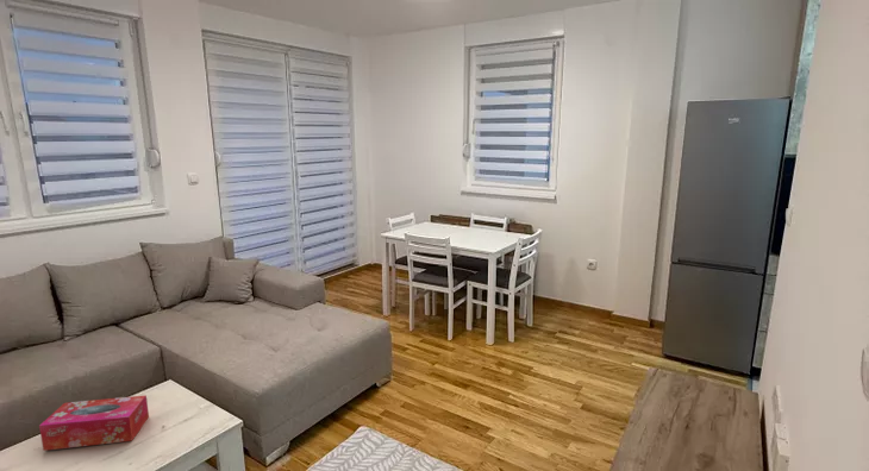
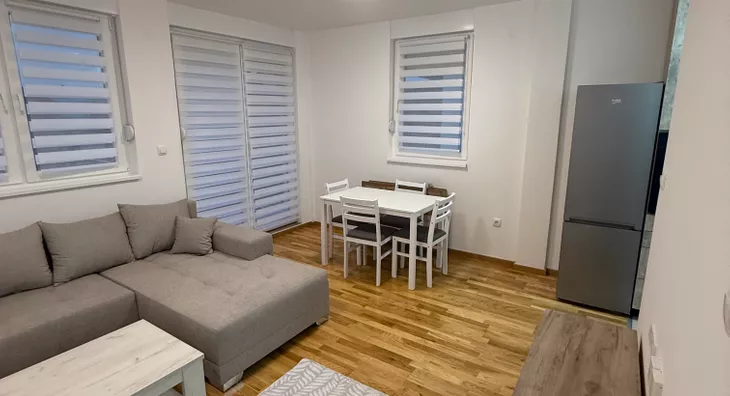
- tissue box [38,394,150,452]
